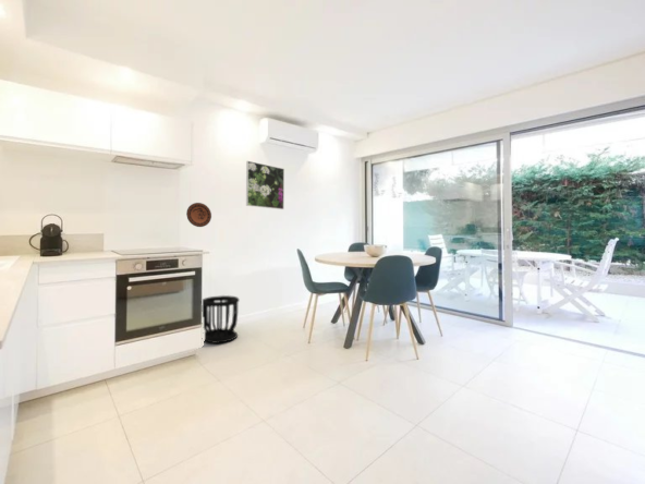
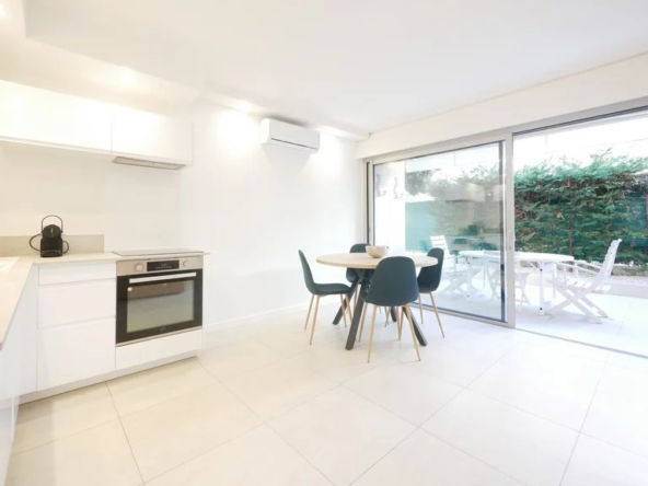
- wastebasket [202,294,241,344]
- decorative plate [185,202,212,228]
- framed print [245,160,285,210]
